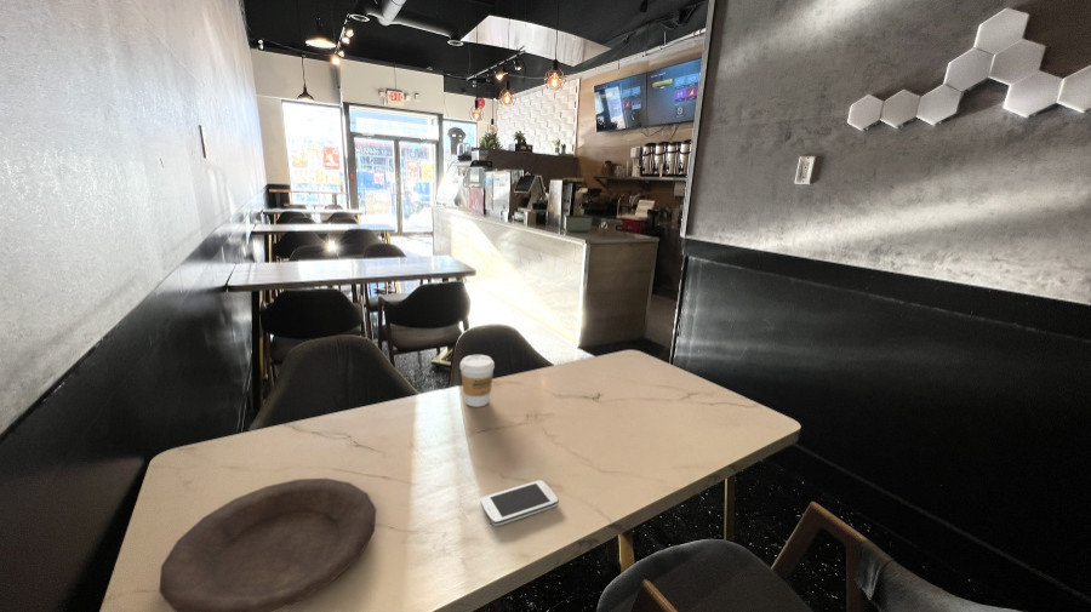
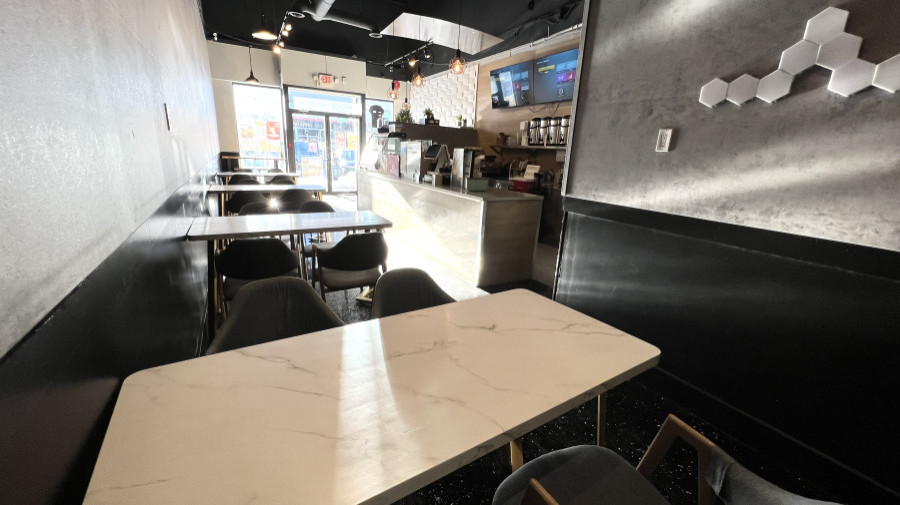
- plate [158,477,377,612]
- coffee cup [458,354,496,408]
- smartphone [480,479,559,527]
